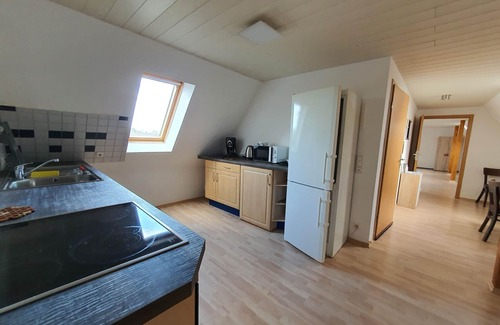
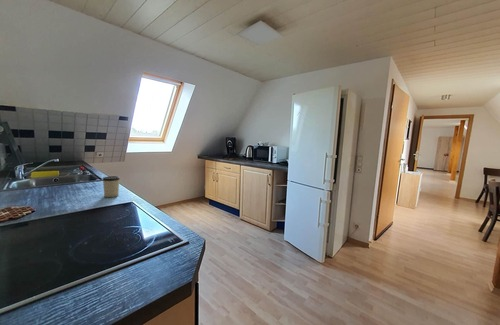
+ cup [102,175,121,198]
